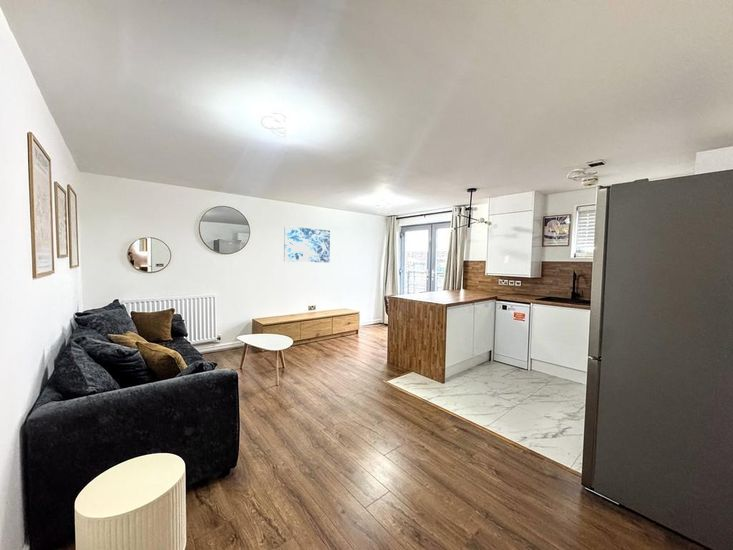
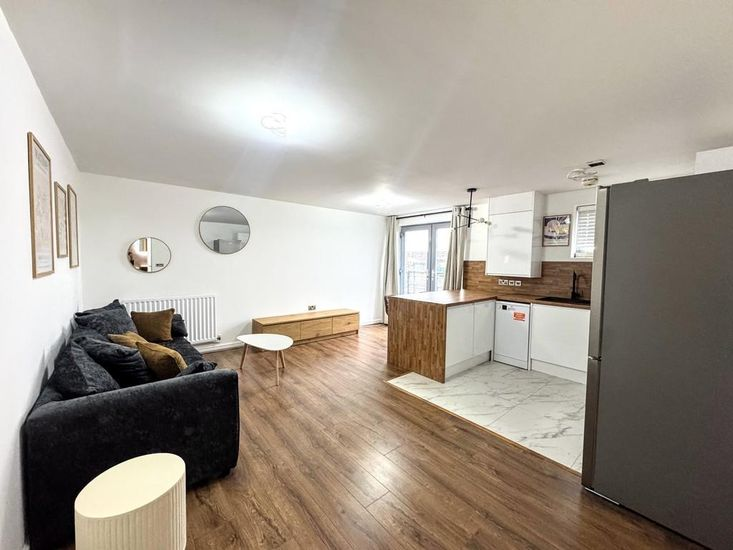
- wall art [283,225,331,263]
